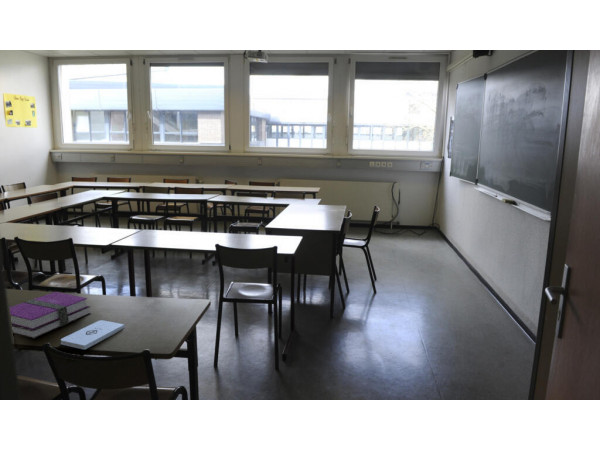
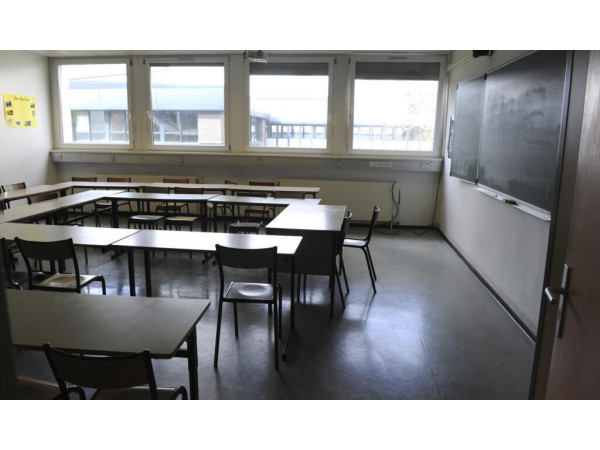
- notepad [60,319,125,350]
- hardback book [8,291,92,339]
